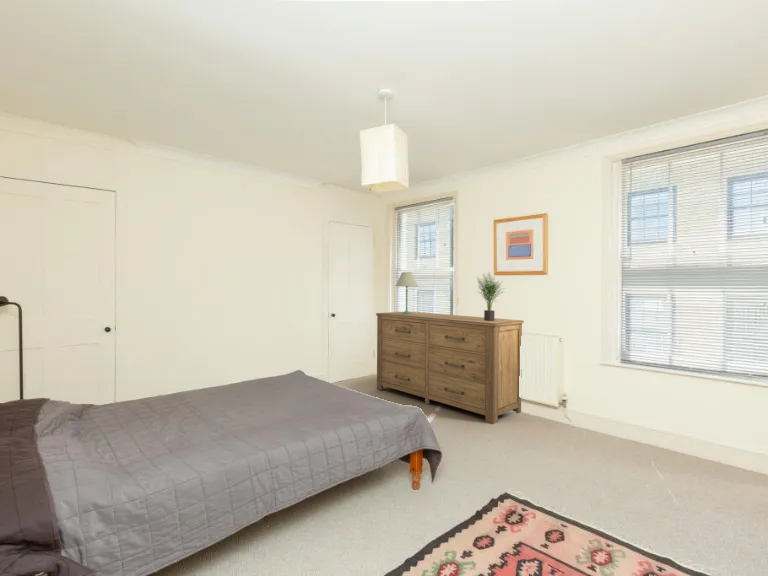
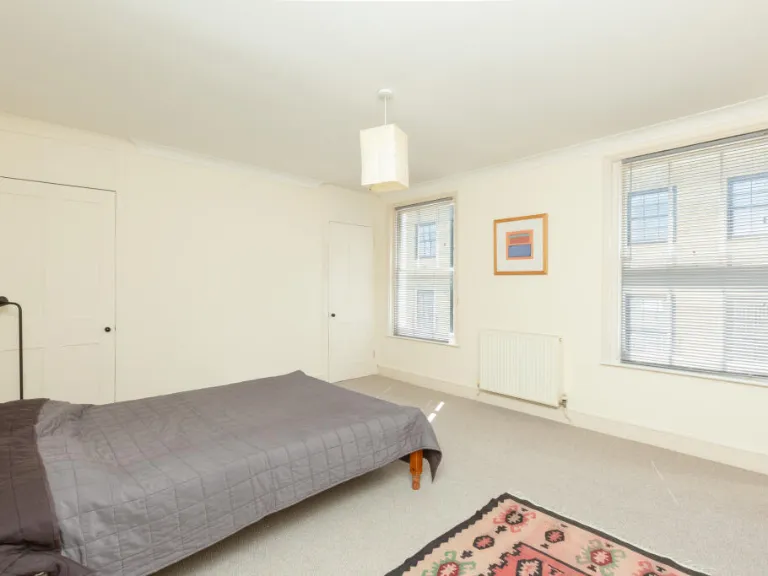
- dresser [375,311,525,425]
- potted plant [476,271,507,321]
- table lamp [395,271,419,314]
